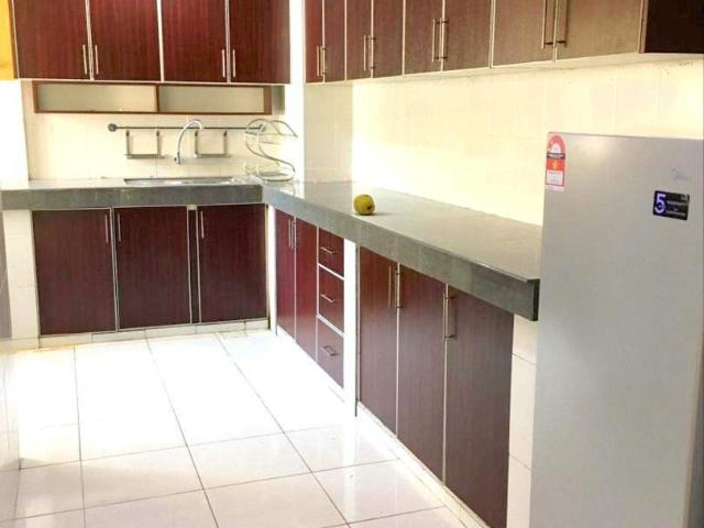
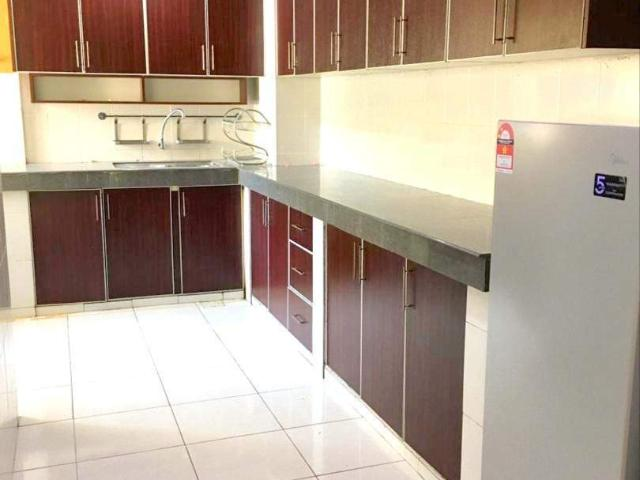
- fruit [352,194,376,216]
